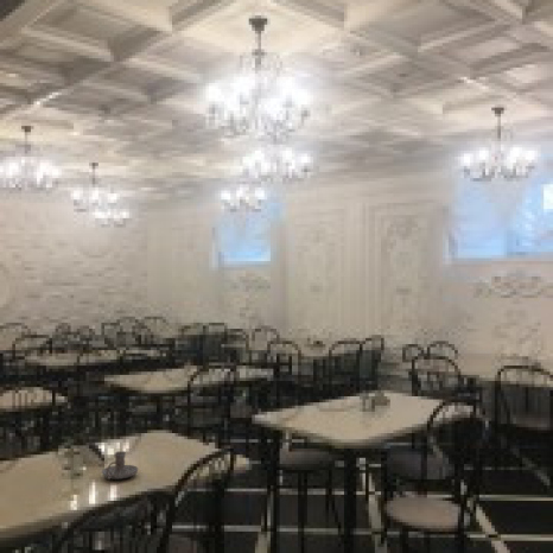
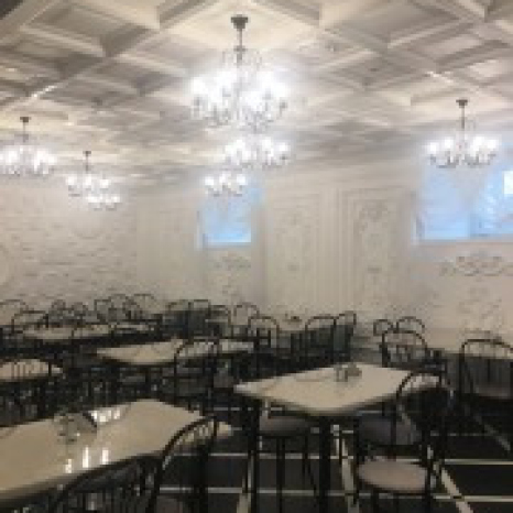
- candle holder [101,451,139,481]
